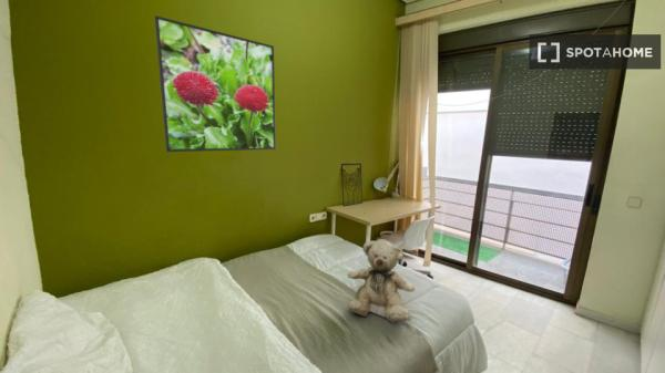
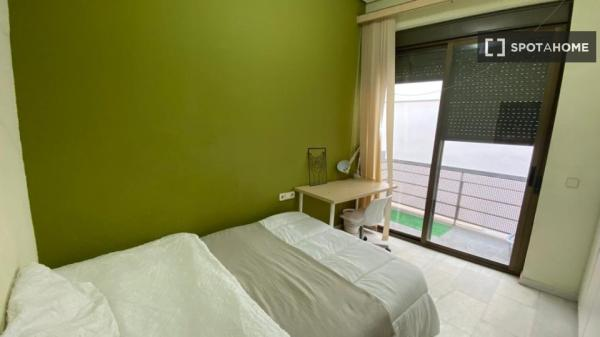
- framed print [153,14,277,153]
- teddy bear [346,238,416,324]
